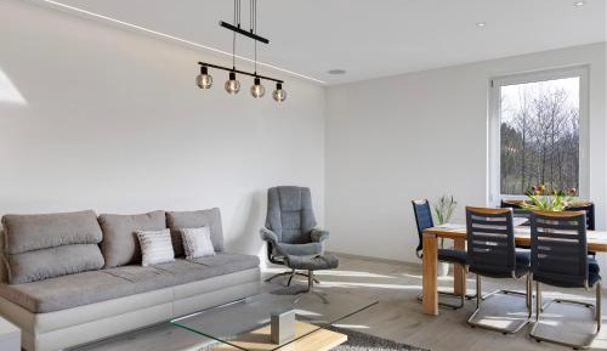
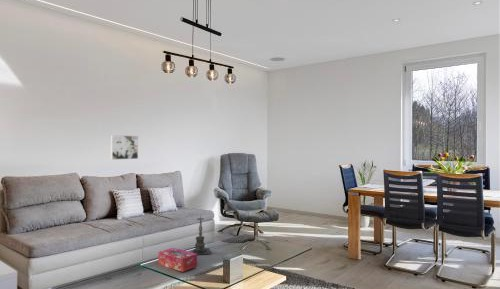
+ candle holder [190,214,212,255]
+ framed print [110,134,139,161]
+ tissue box [157,247,198,273]
